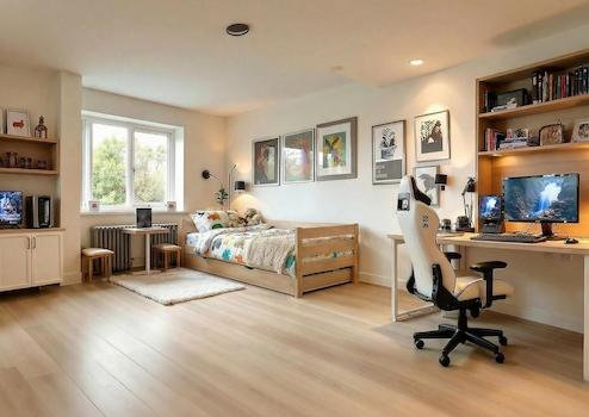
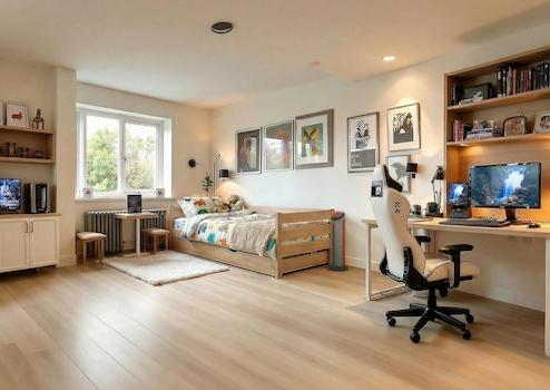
+ air purifier [326,211,350,272]
